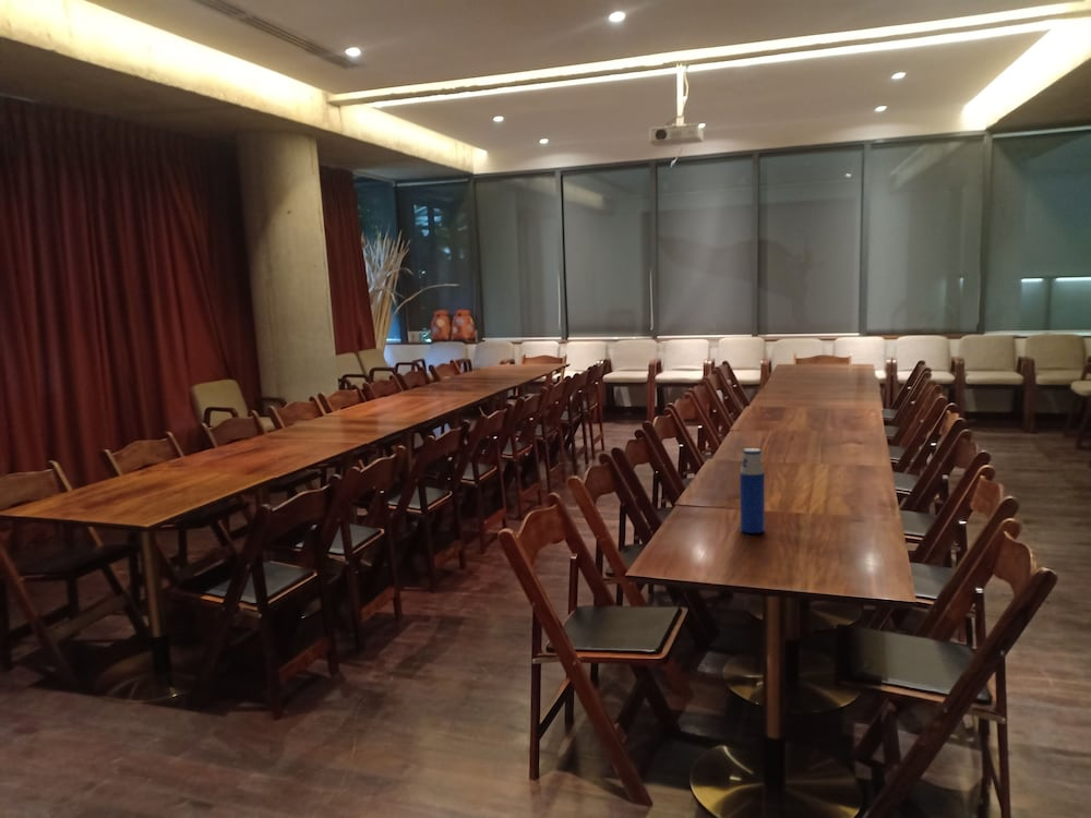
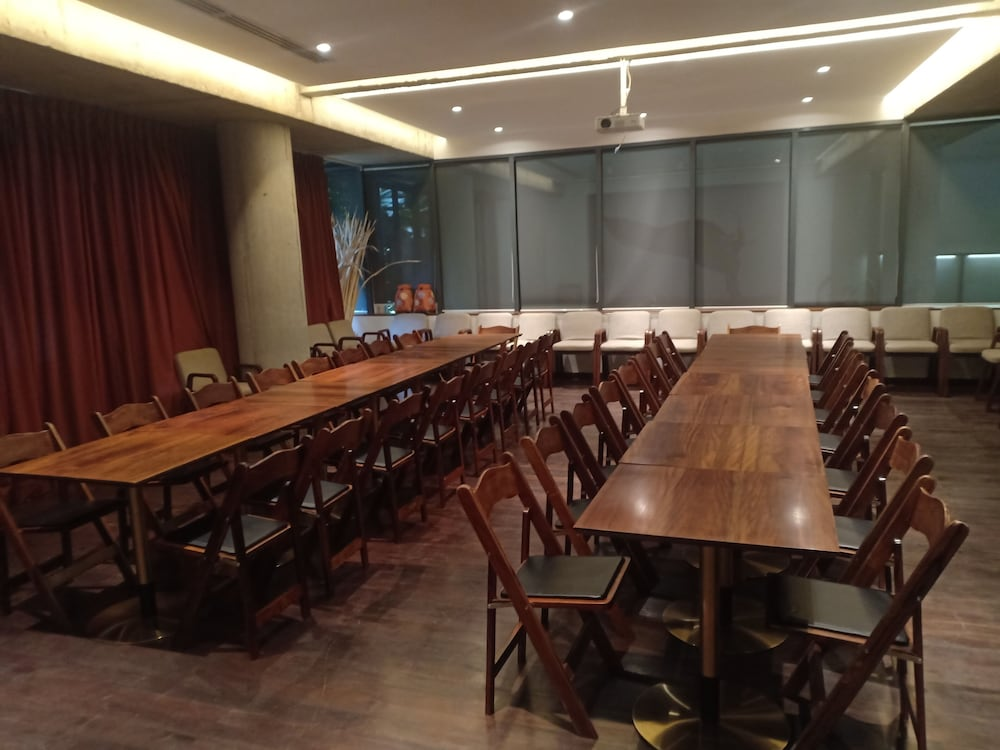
- water bottle [739,447,766,534]
